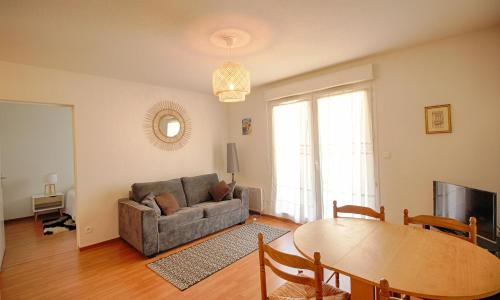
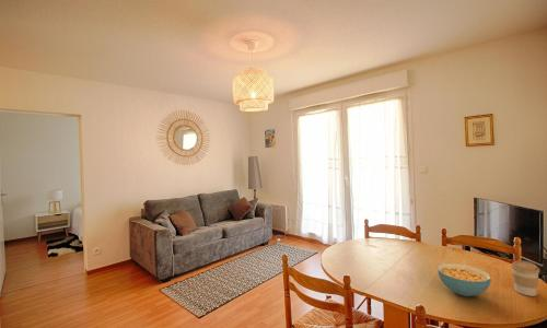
+ coffee cup [510,259,540,297]
+ cereal bowl [437,262,492,297]
